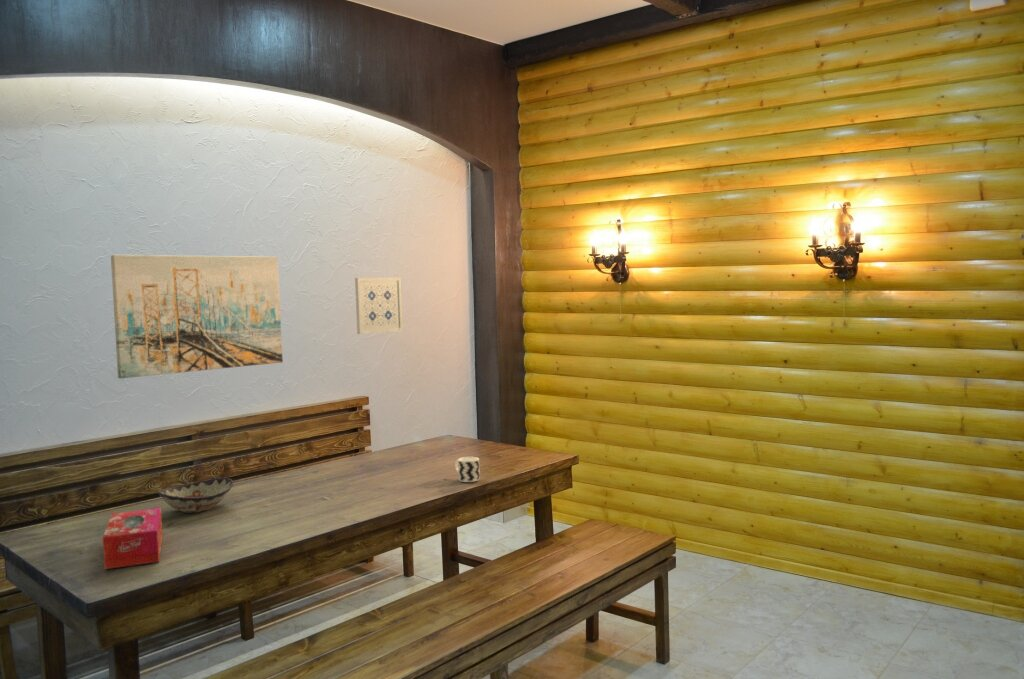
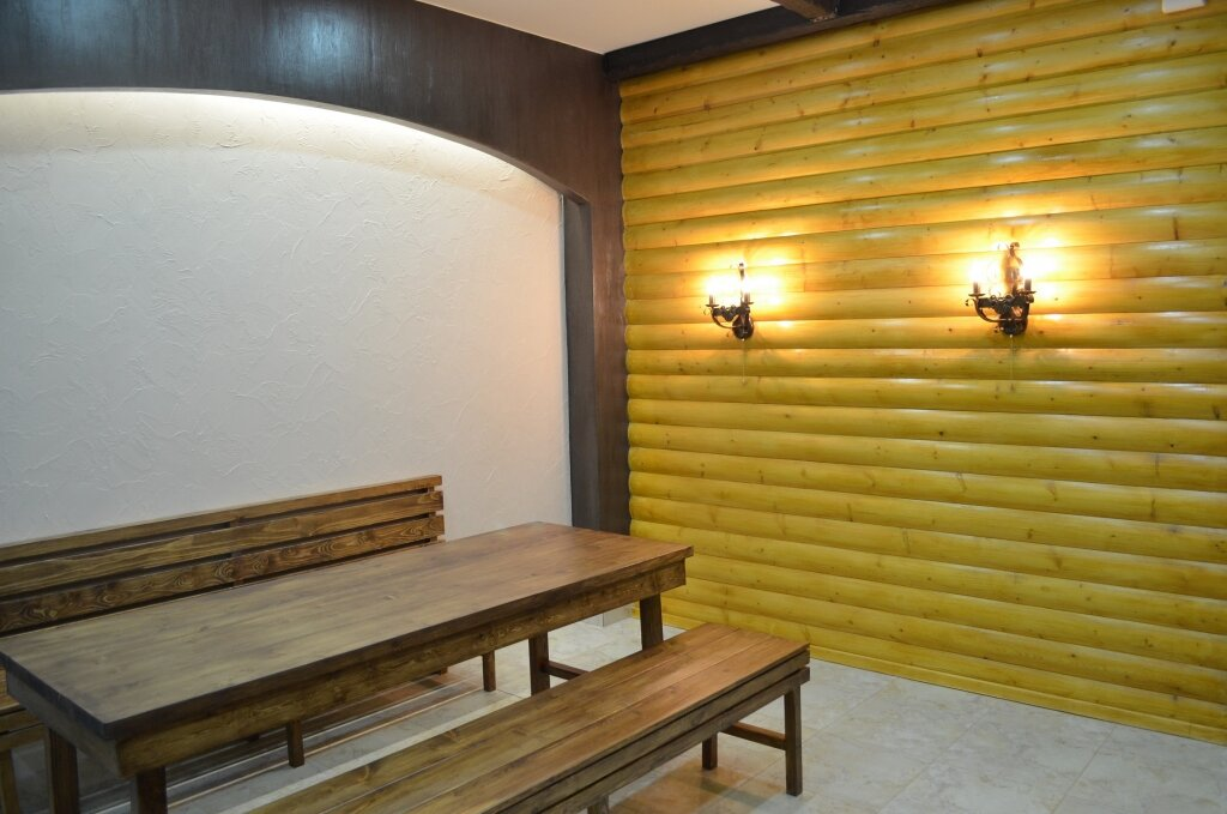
- tissue box [102,507,164,570]
- cup [454,456,481,483]
- wall art [354,276,404,335]
- decorative bowl [156,477,235,514]
- wall art [110,254,284,379]
